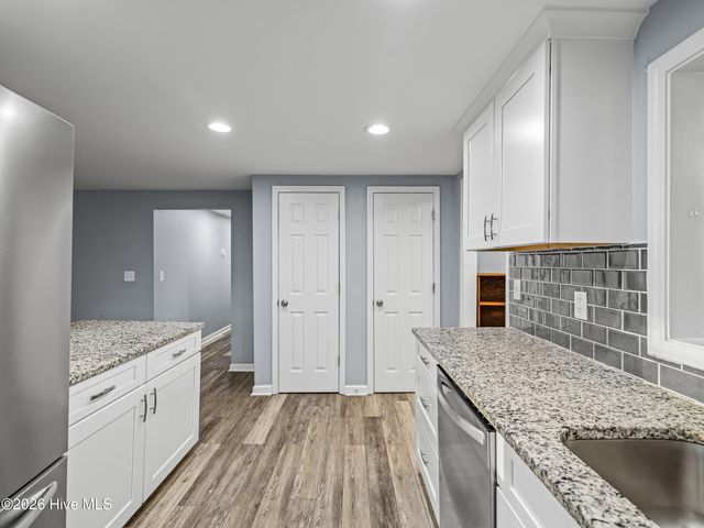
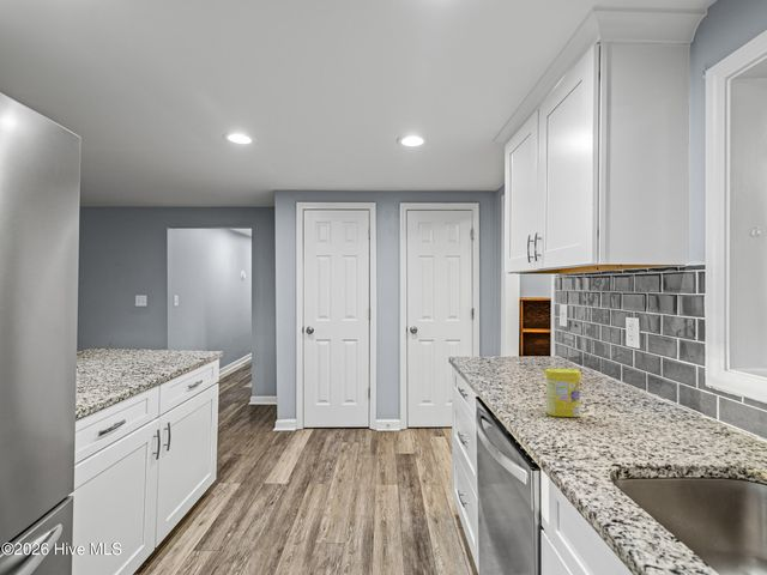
+ canister [544,368,582,418]
